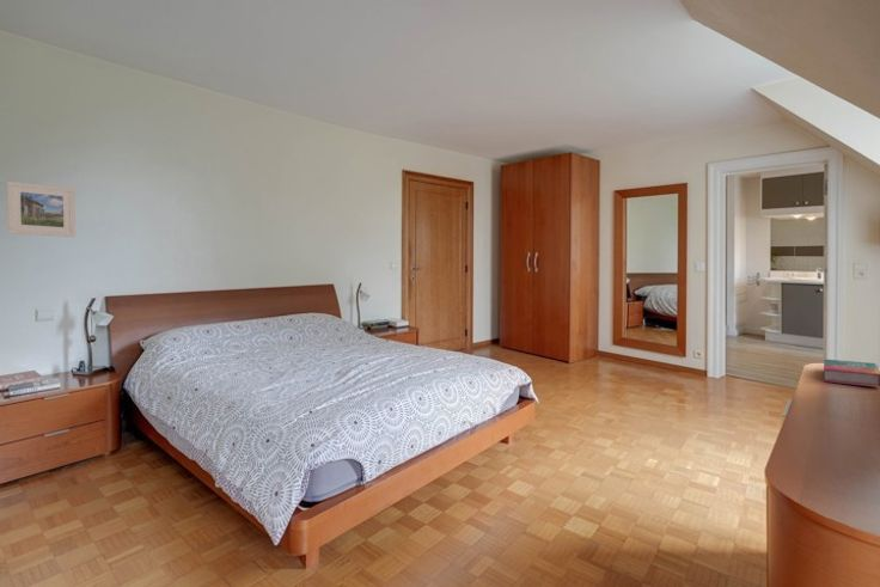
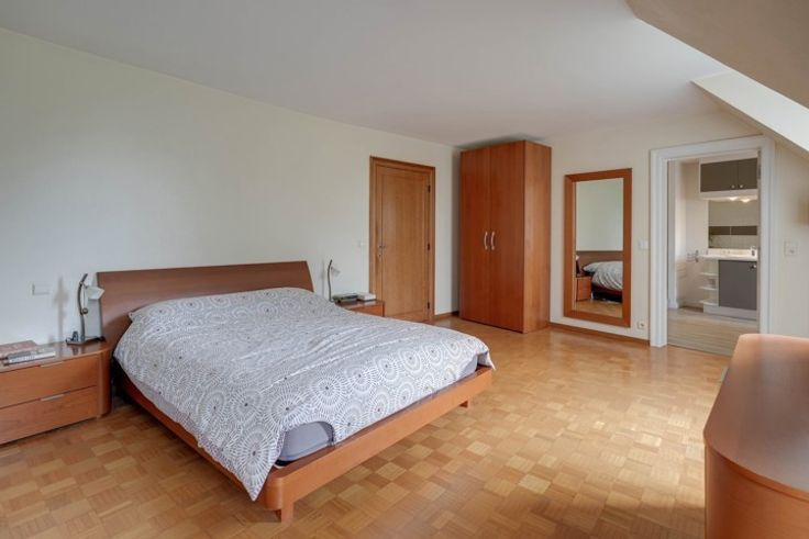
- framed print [6,181,77,238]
- book [823,359,880,389]
